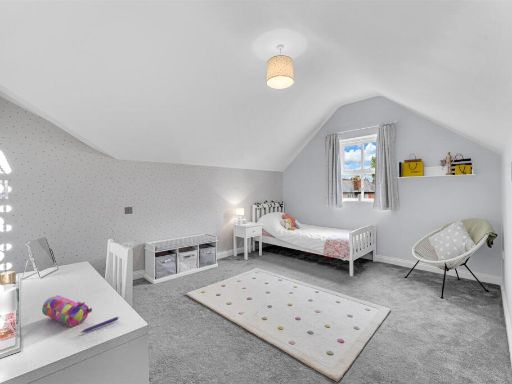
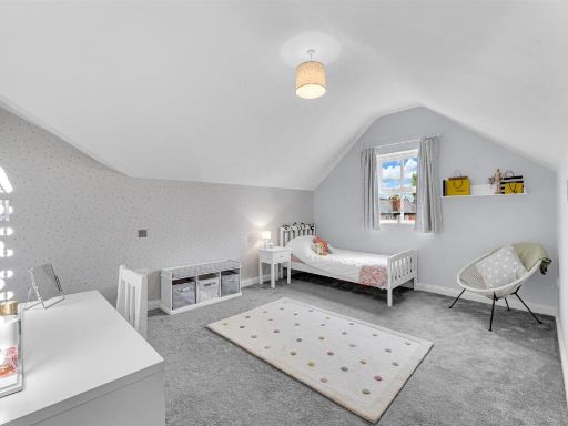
- pen [79,316,120,334]
- pencil case [41,294,93,327]
